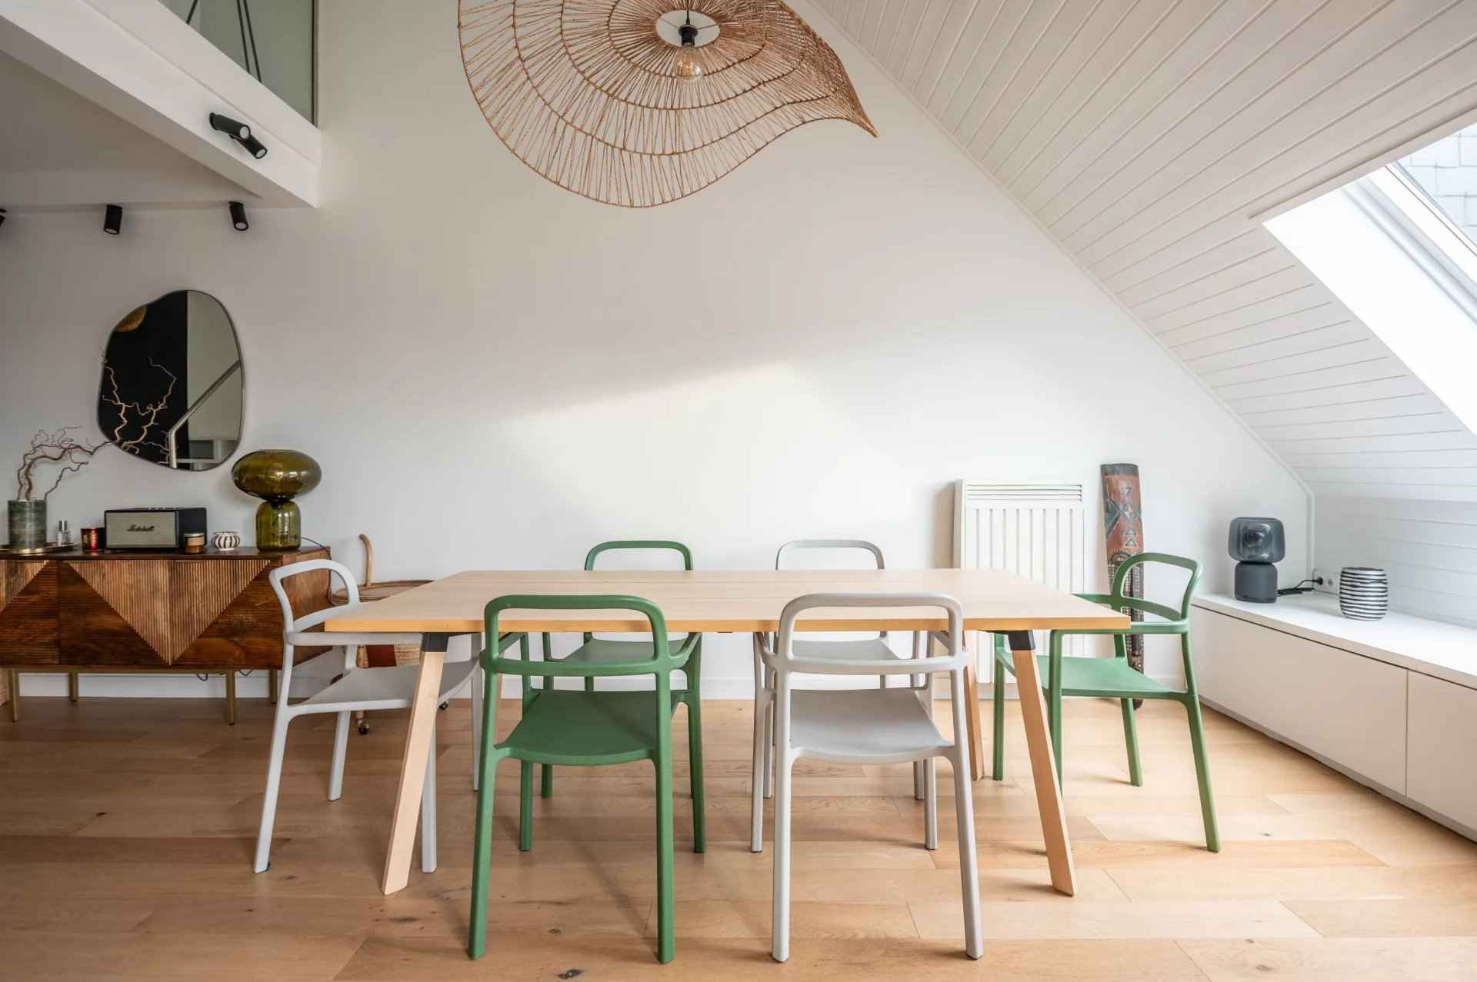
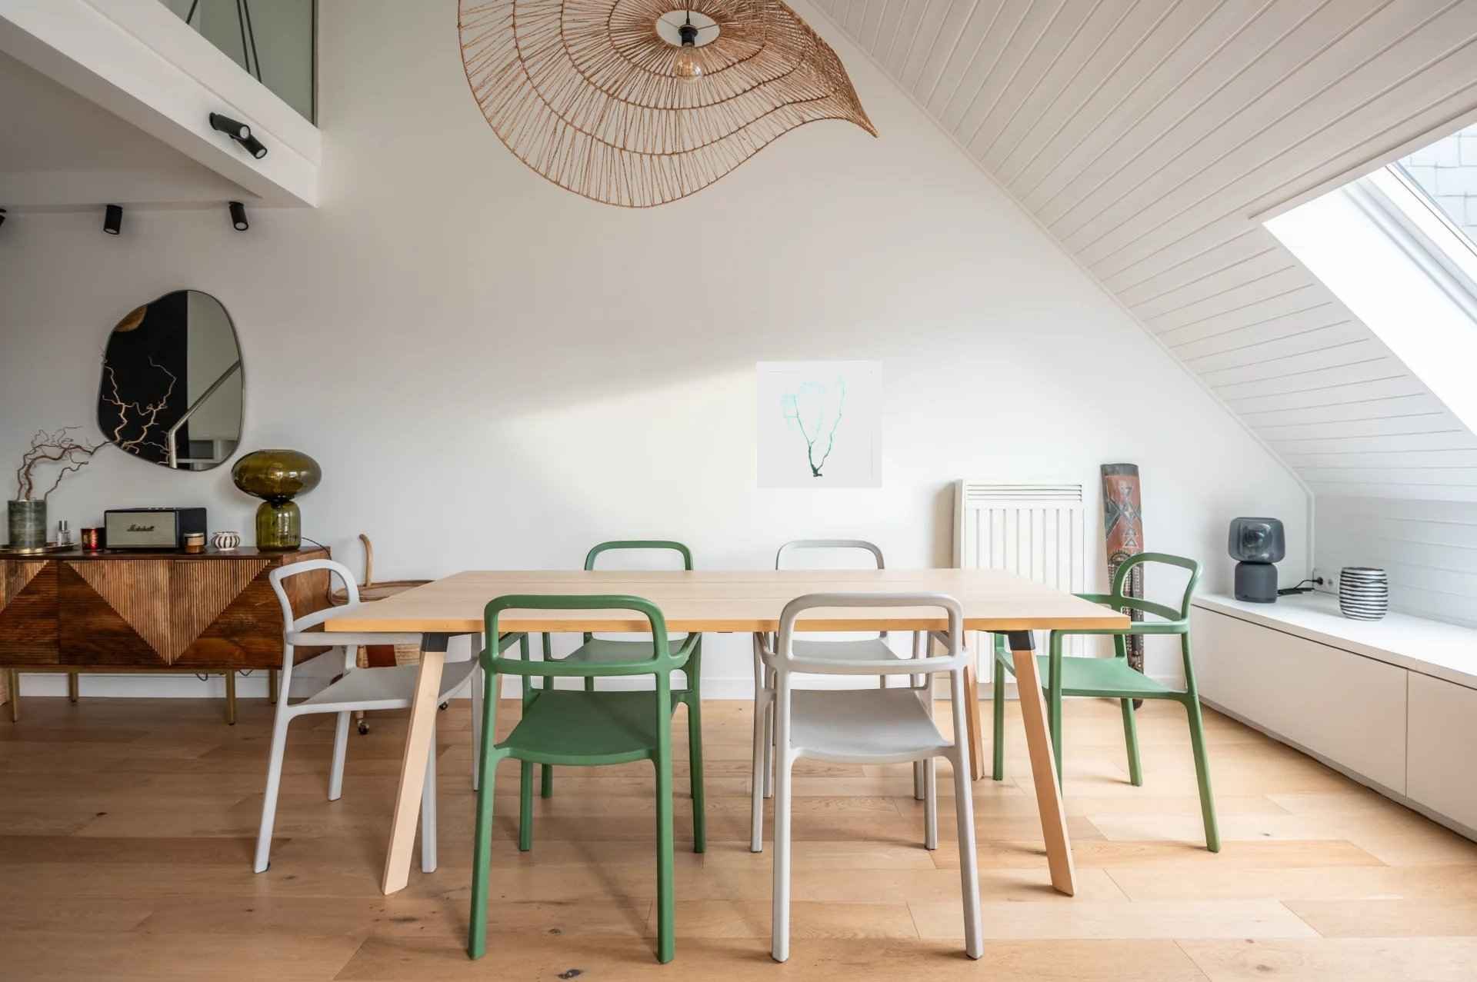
+ wall art [755,359,883,489]
